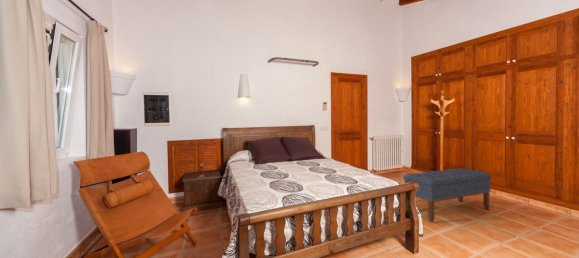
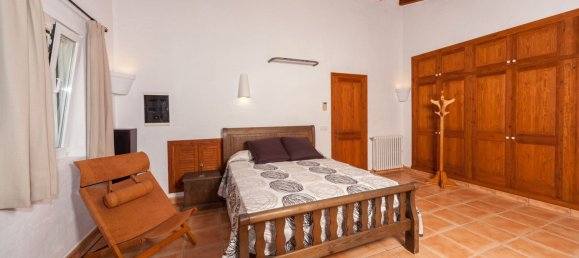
- bench [402,167,492,223]
